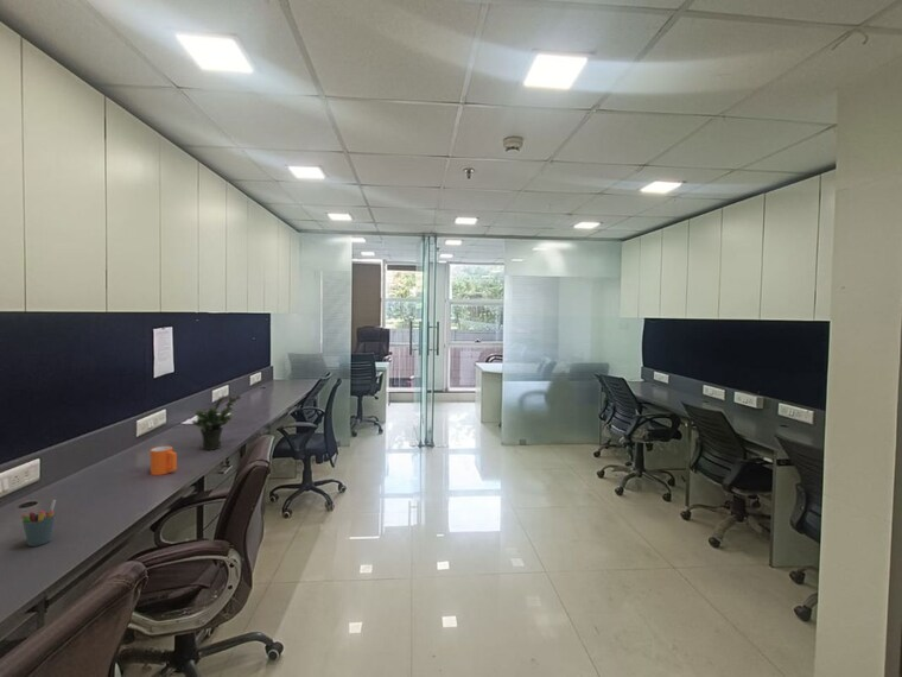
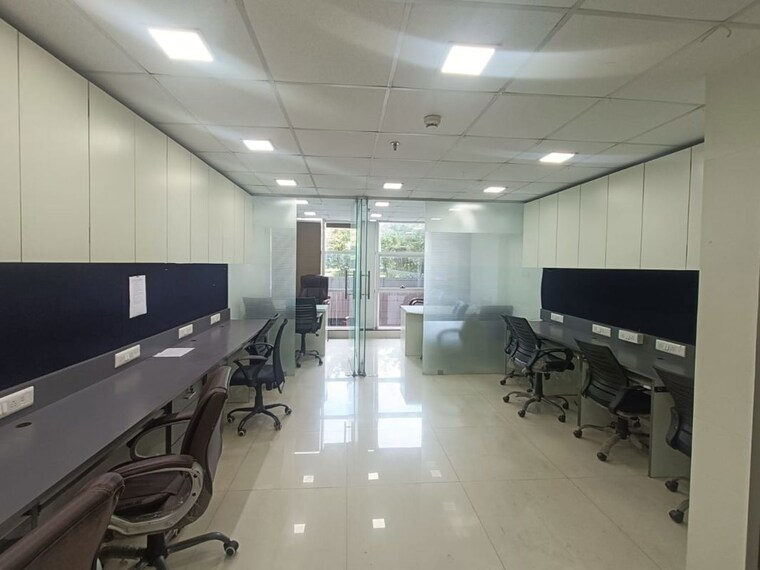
- pen holder [20,499,57,548]
- potted plant [191,394,242,451]
- mug [150,445,178,476]
